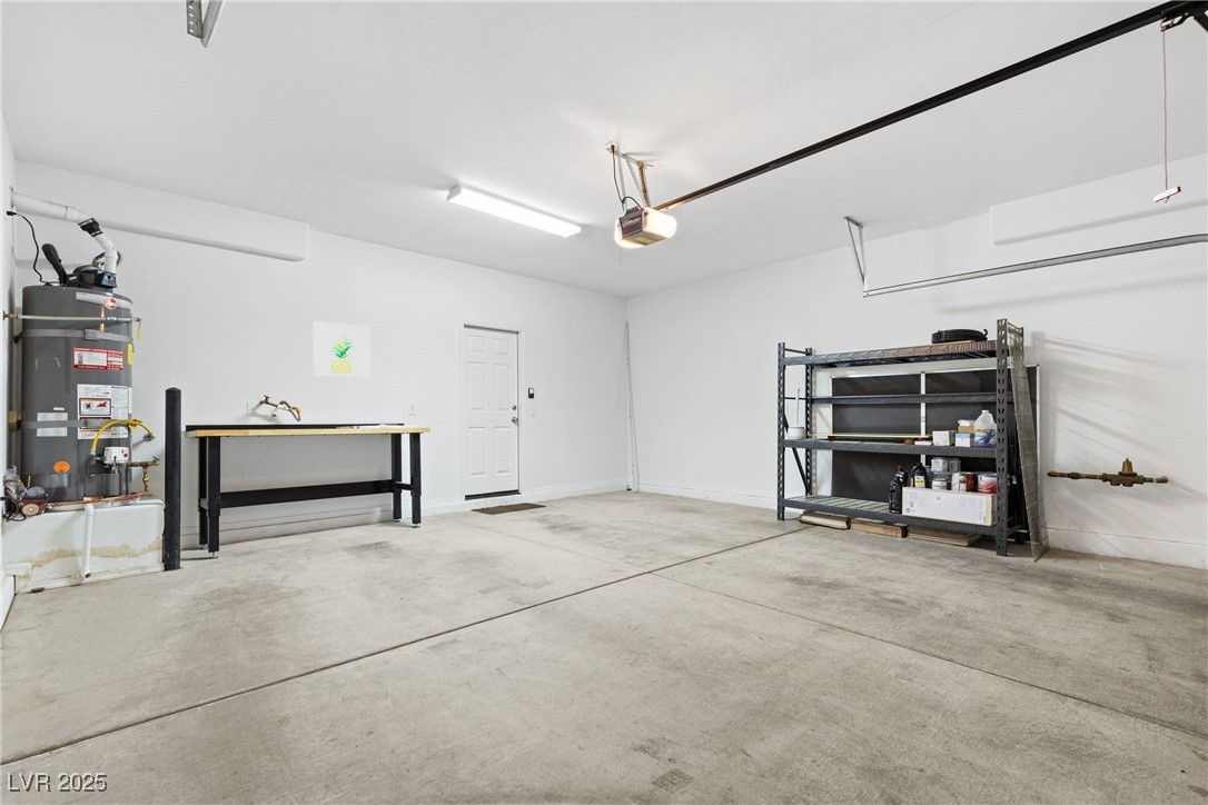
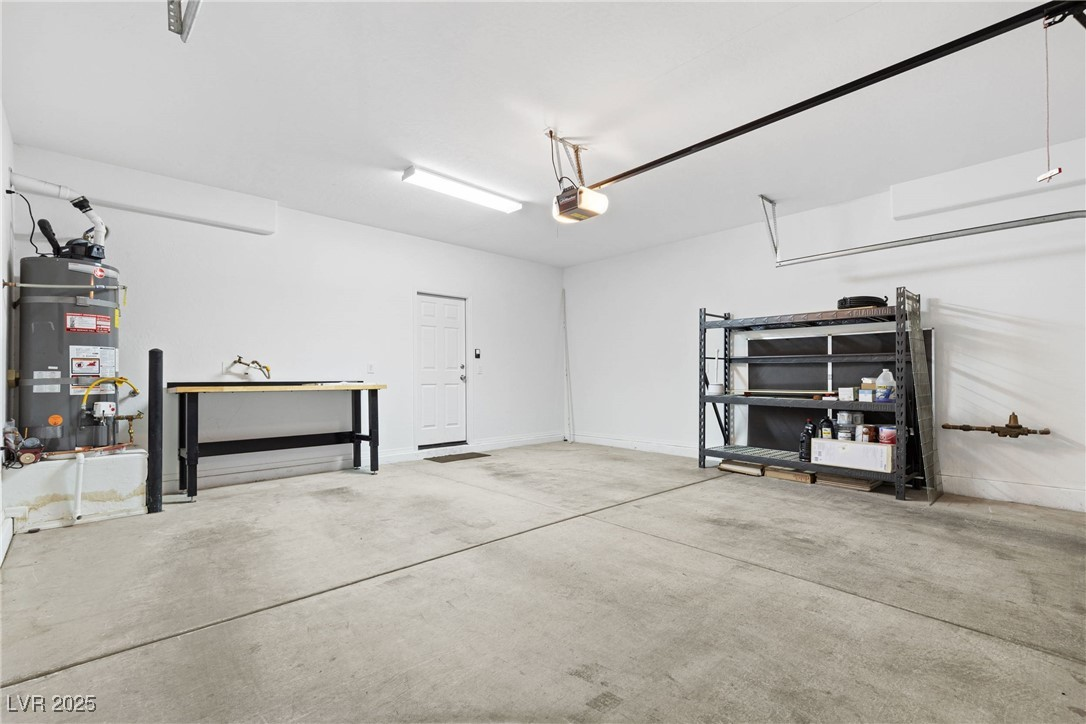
- wall art [313,320,370,378]
